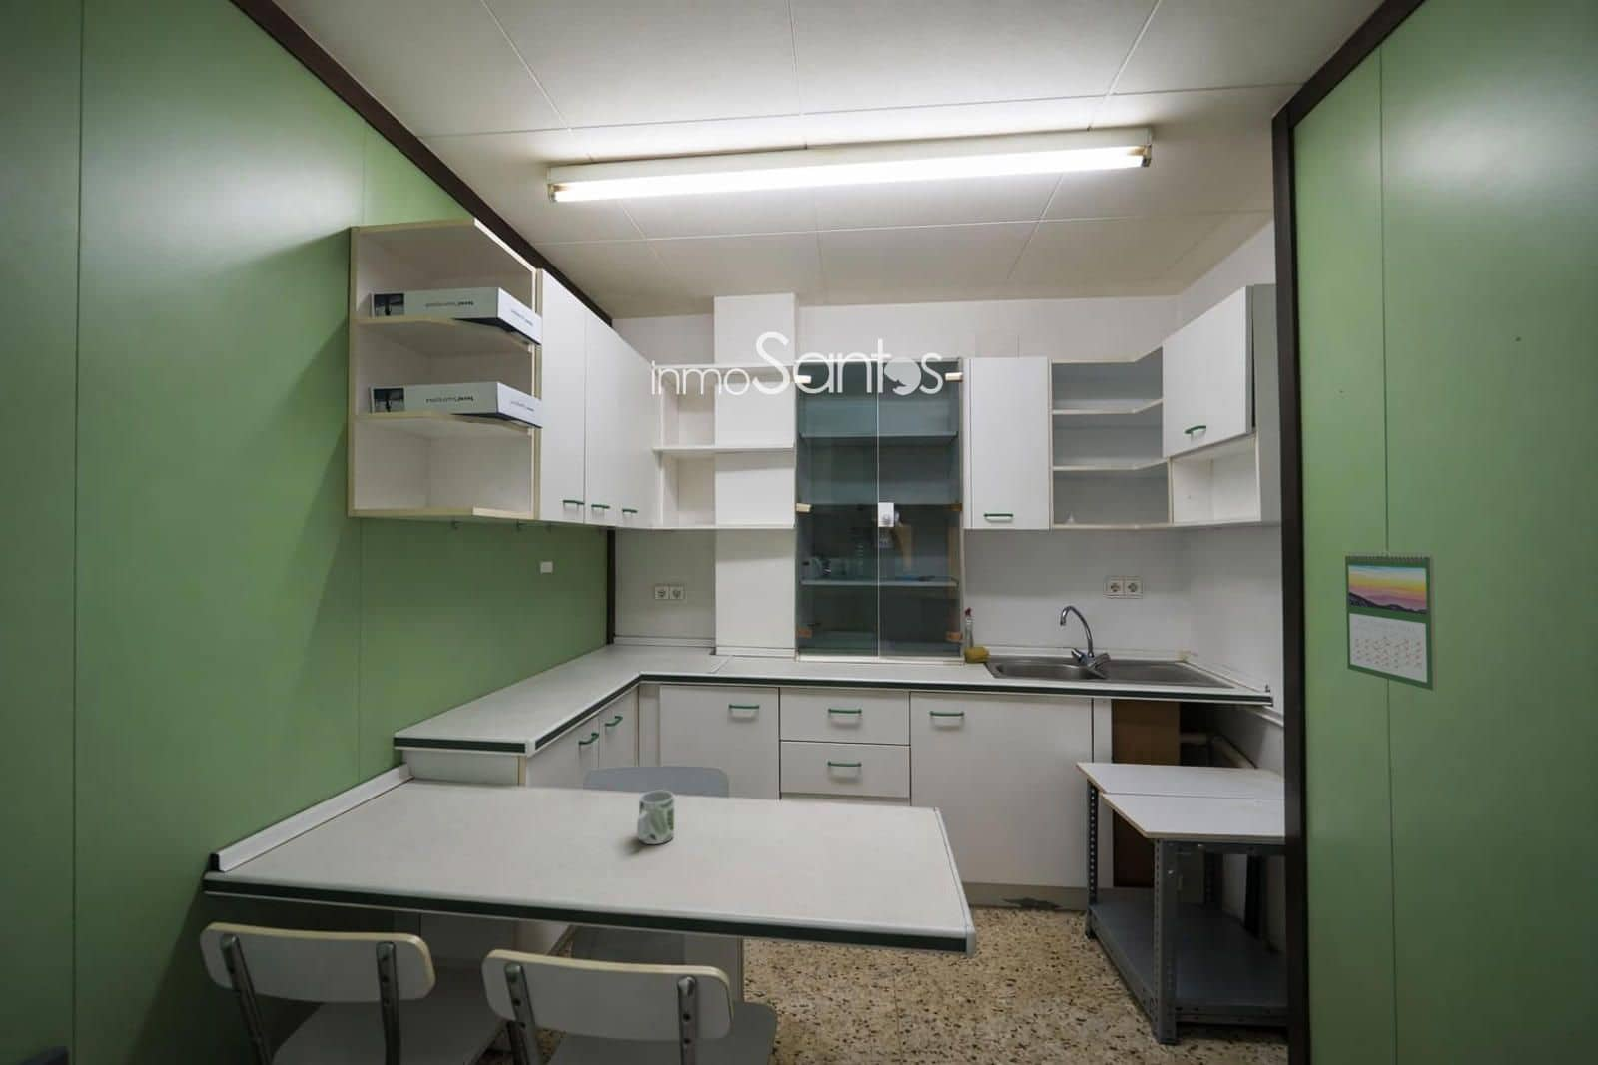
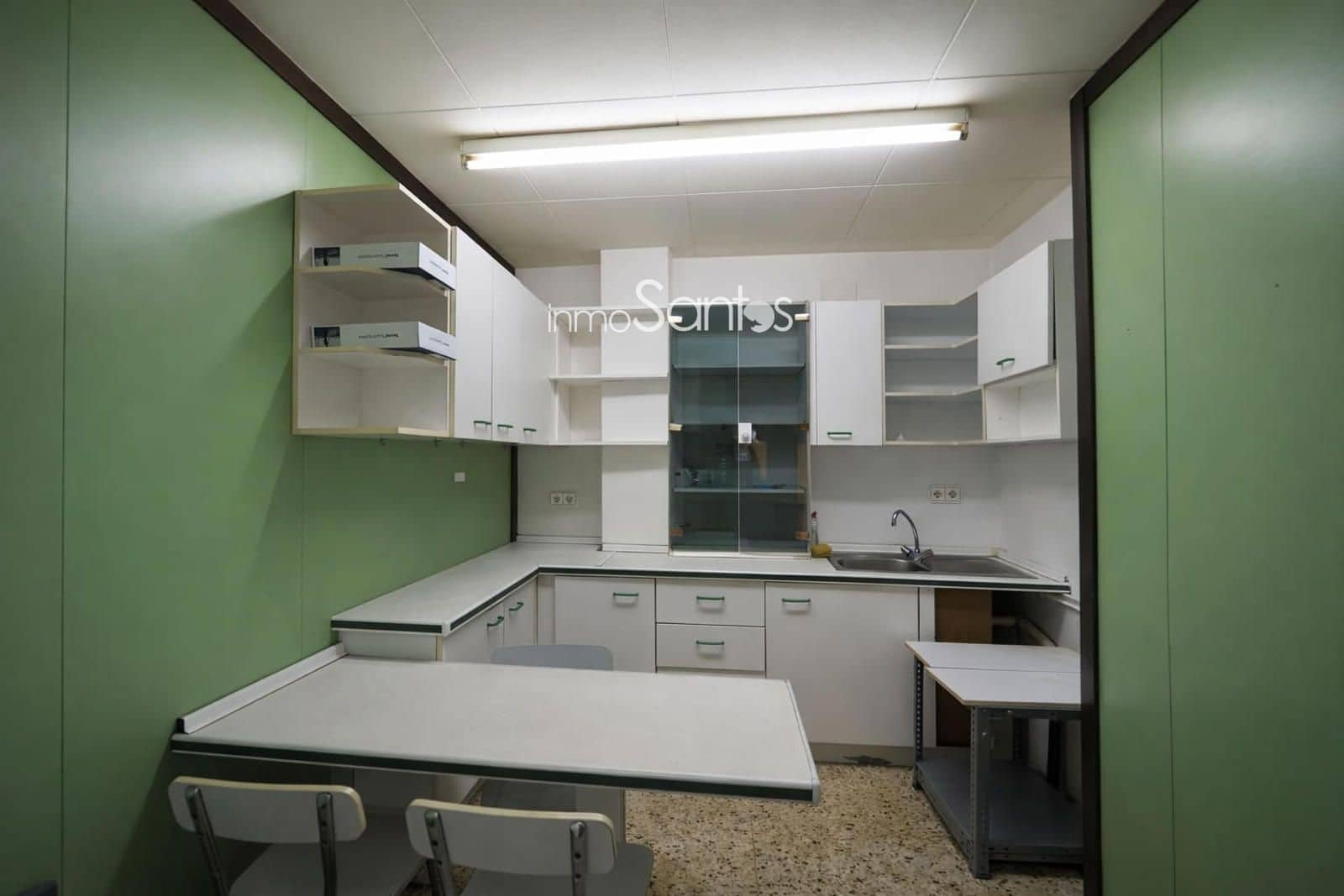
- calendar [1345,549,1439,692]
- mug [636,789,675,845]
